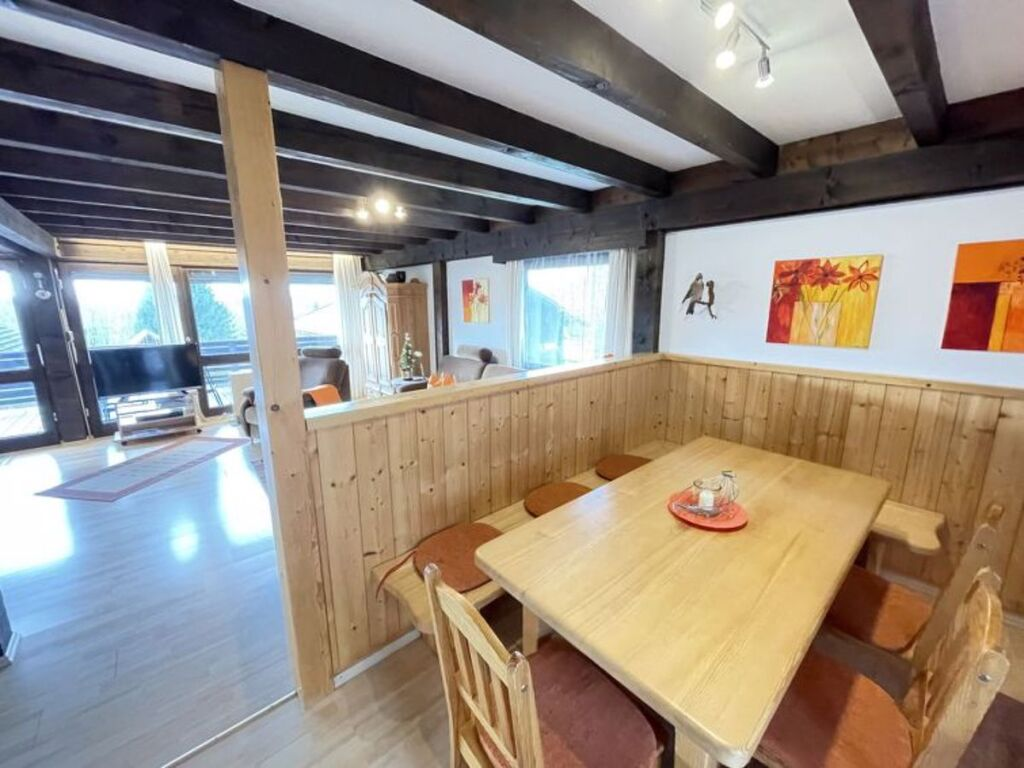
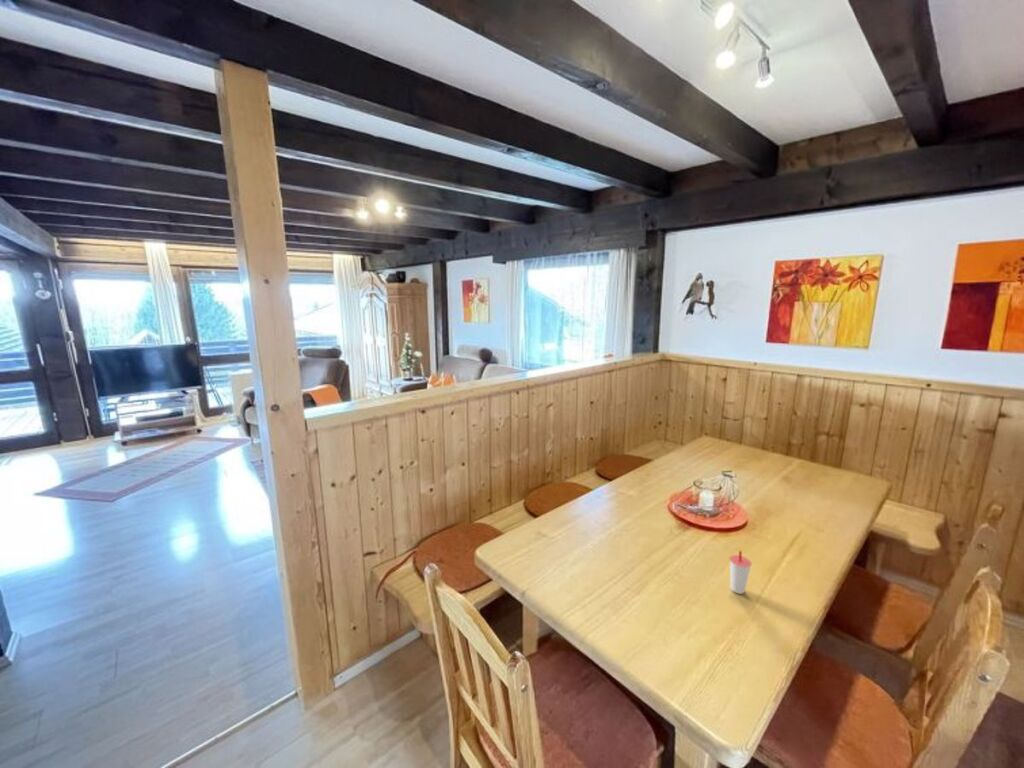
+ cup [728,550,753,595]
